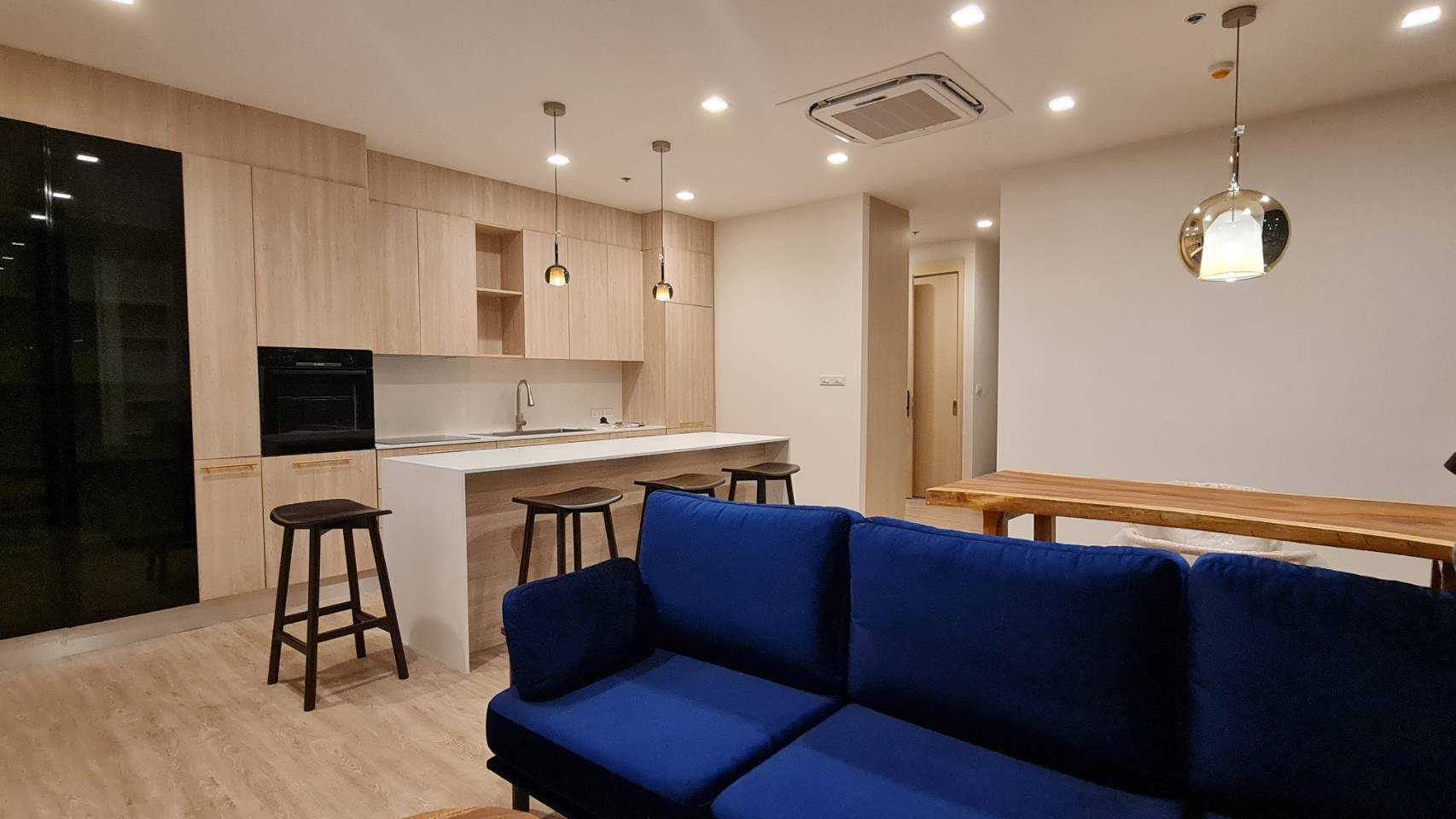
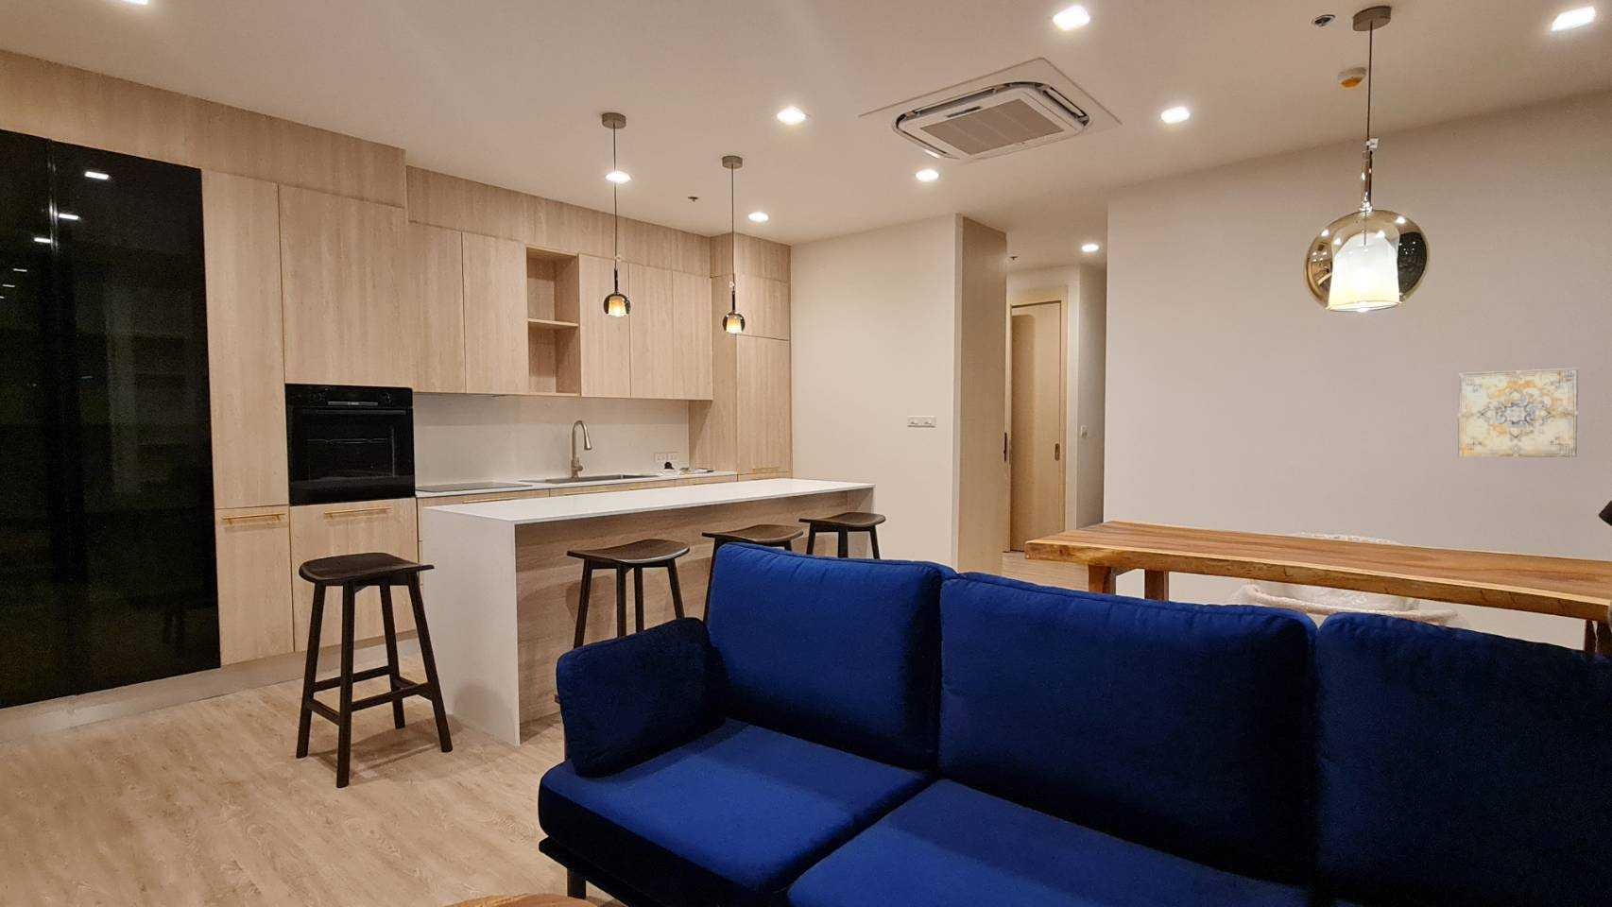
+ wall art [1457,368,1579,458]
